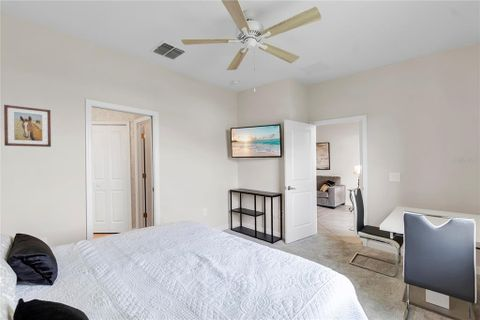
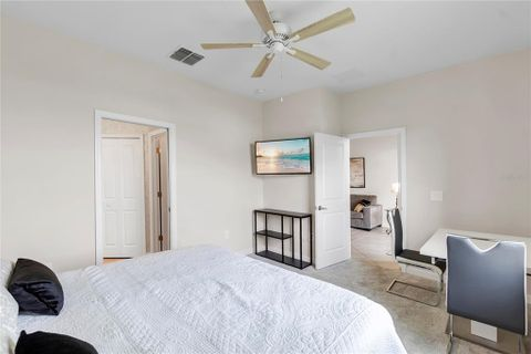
- wall art [3,104,52,148]
